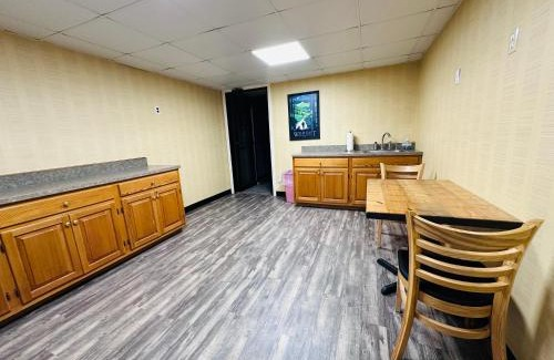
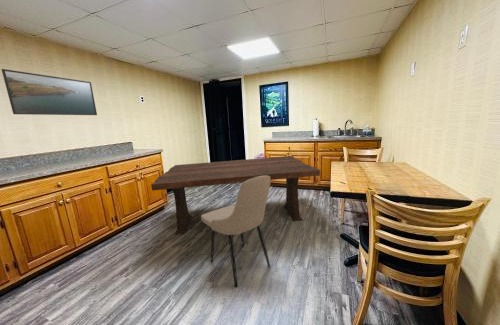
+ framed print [1,68,98,116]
+ dining table [150,155,321,235]
+ dining chair [200,176,271,288]
